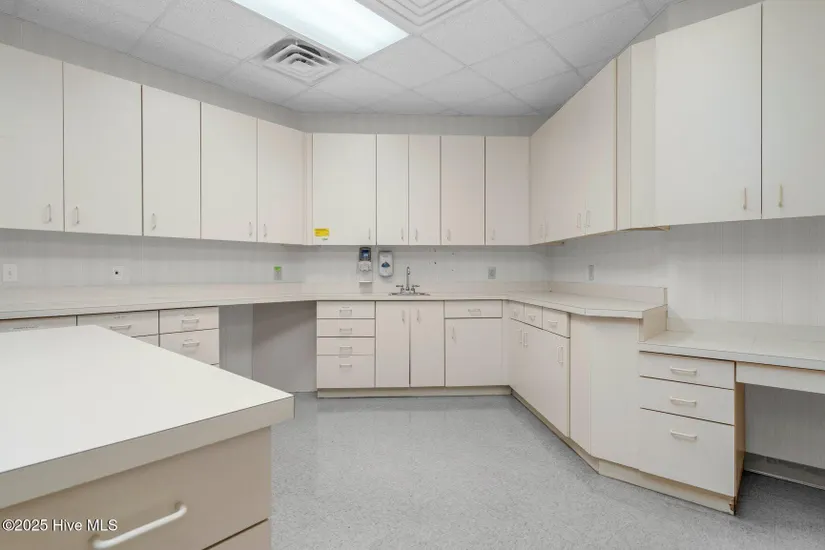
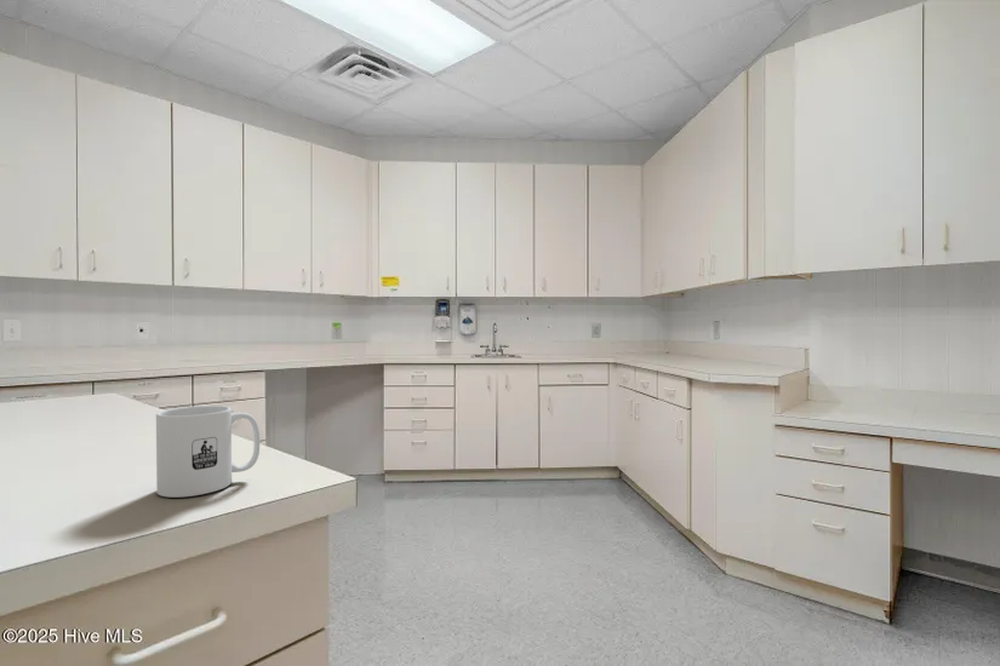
+ mug [155,404,261,499]
